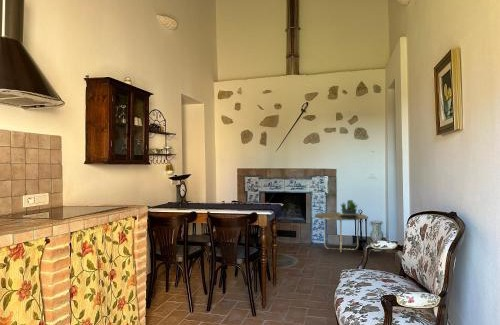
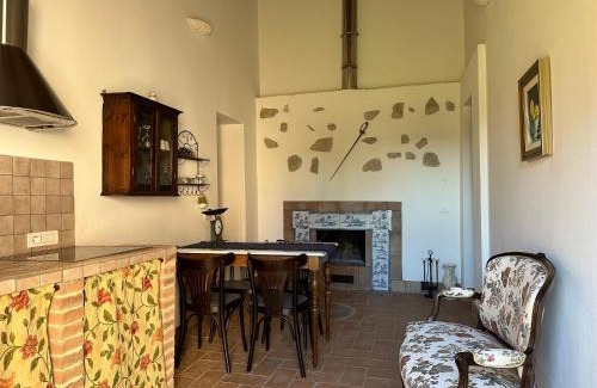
- side table [314,211,368,253]
- potted plant [339,199,360,216]
